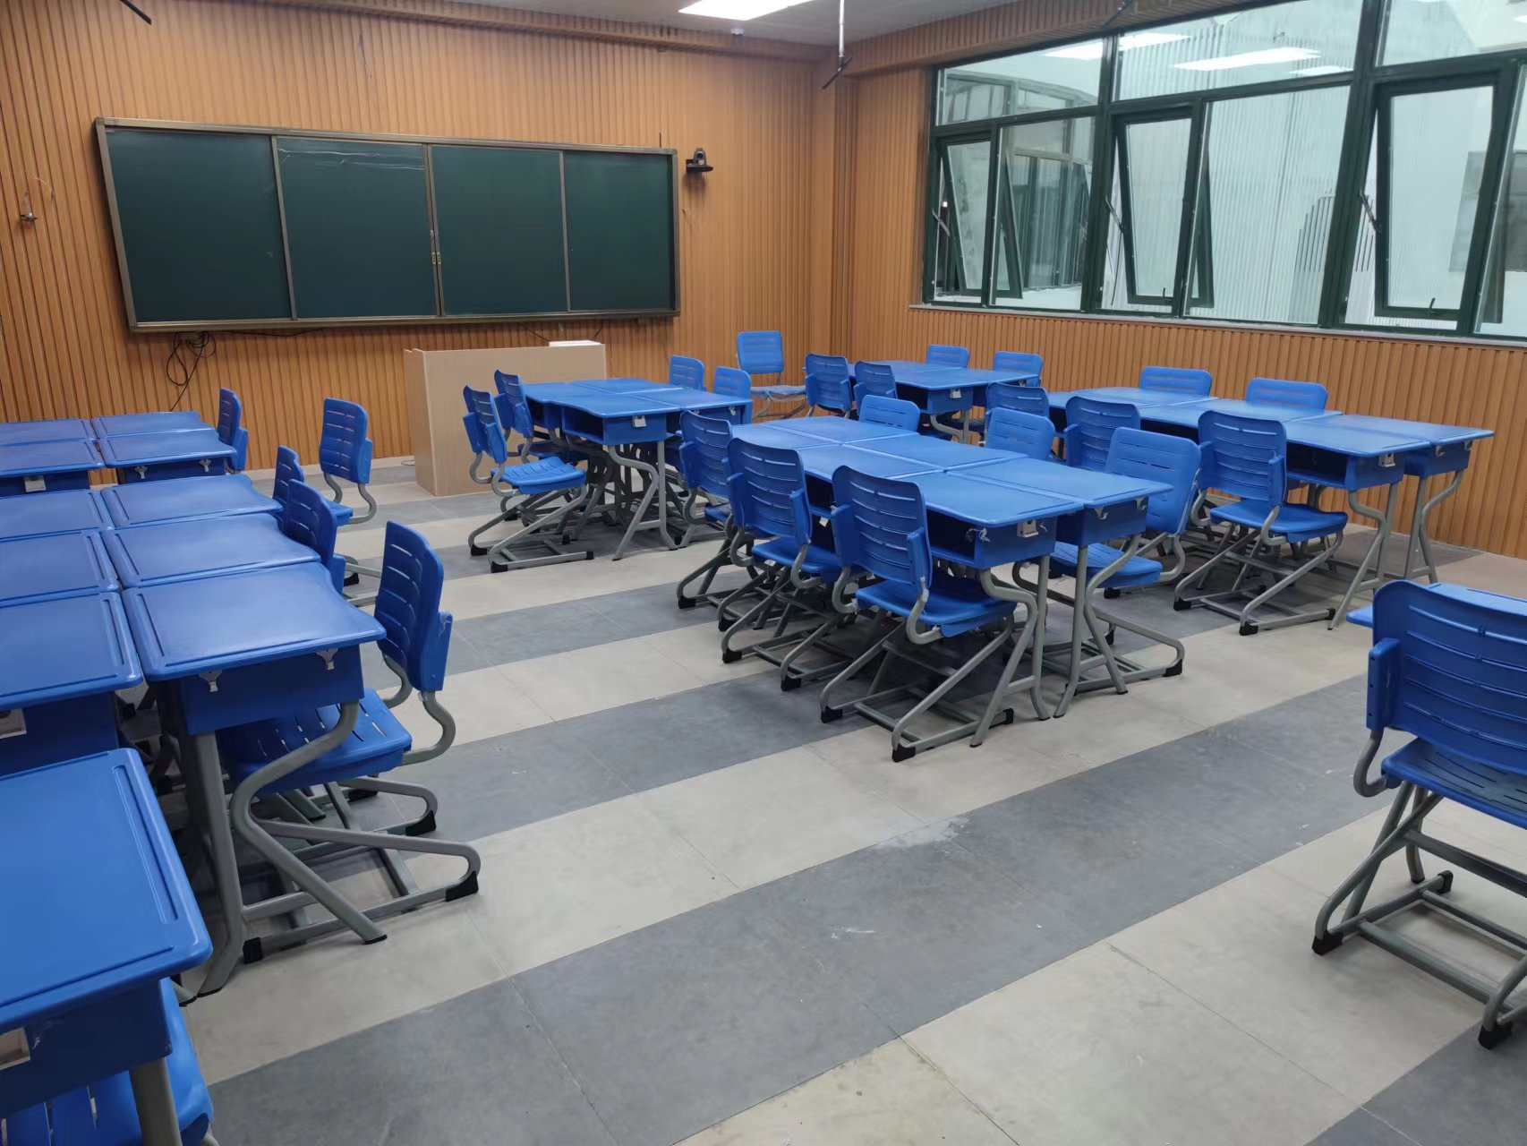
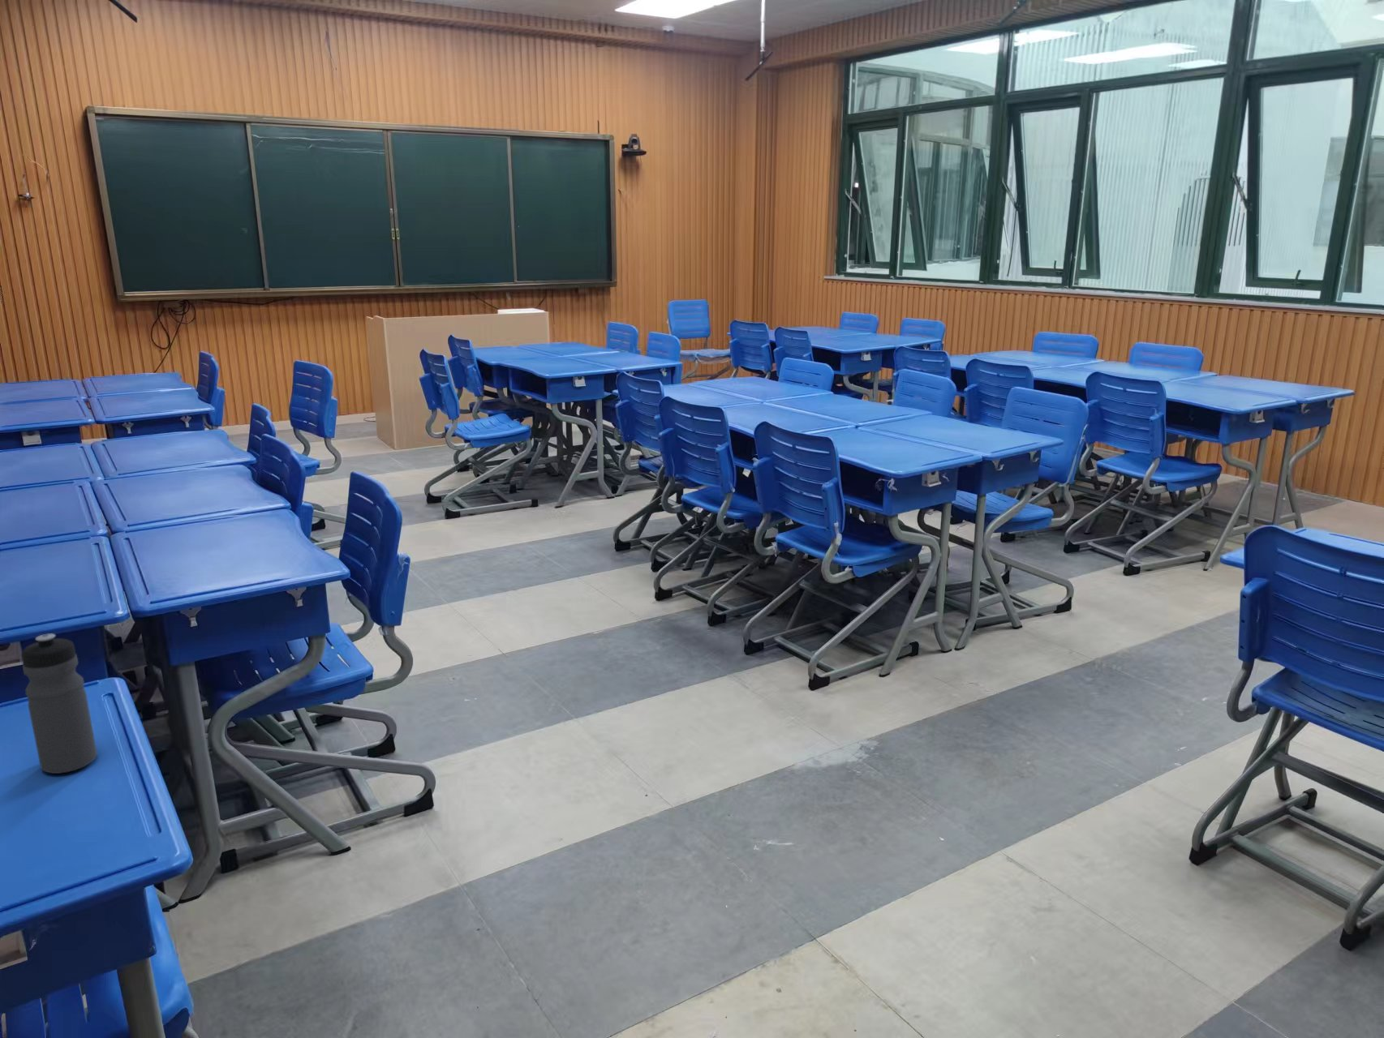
+ water bottle [21,633,98,774]
